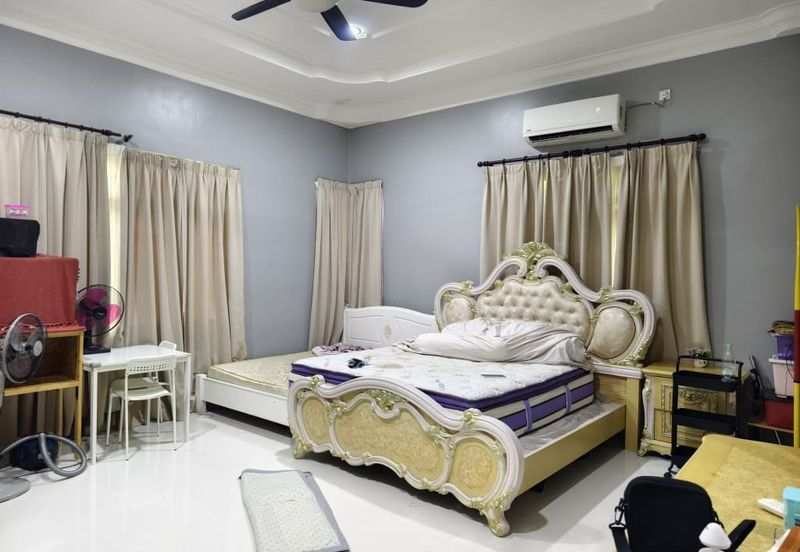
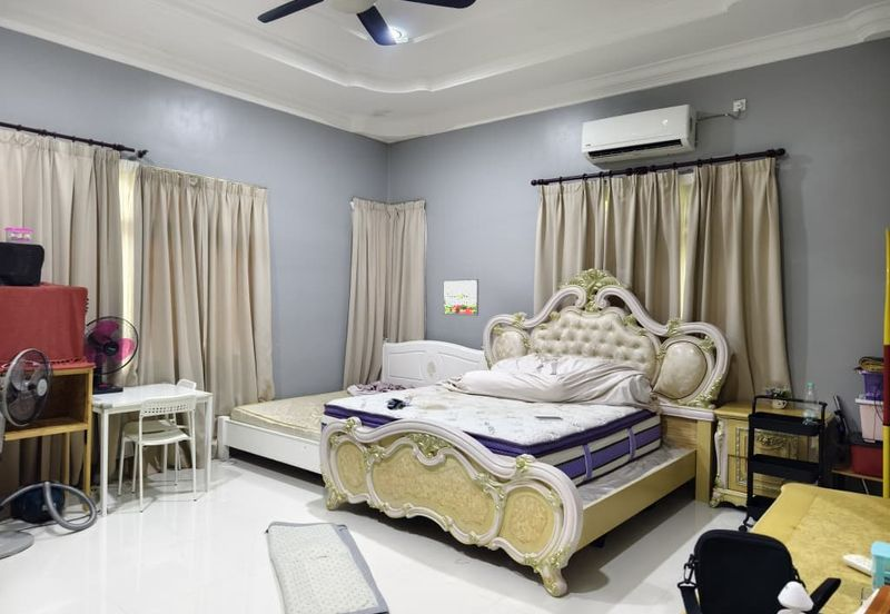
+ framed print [442,278,479,317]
